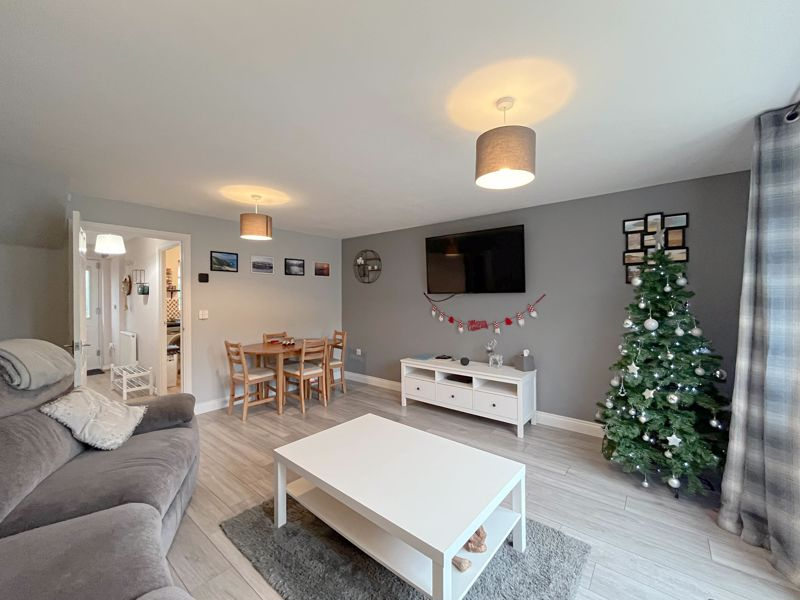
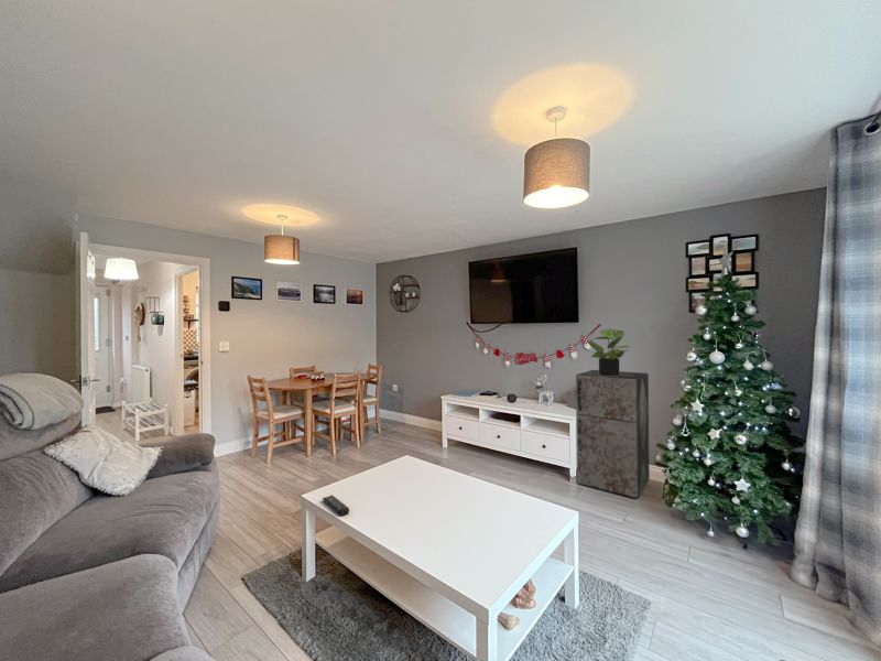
+ potted plant [587,328,630,376]
+ storage cabinet [575,369,651,499]
+ remote control [322,494,350,517]
